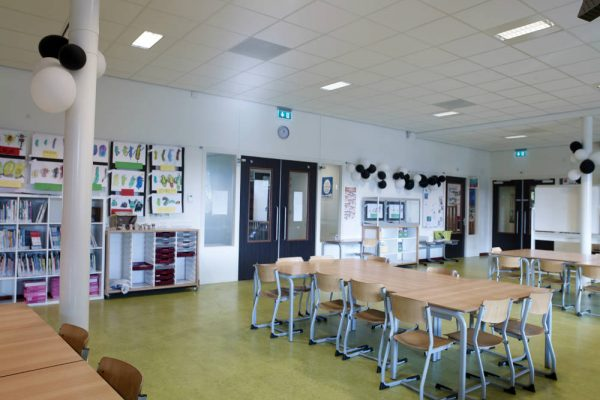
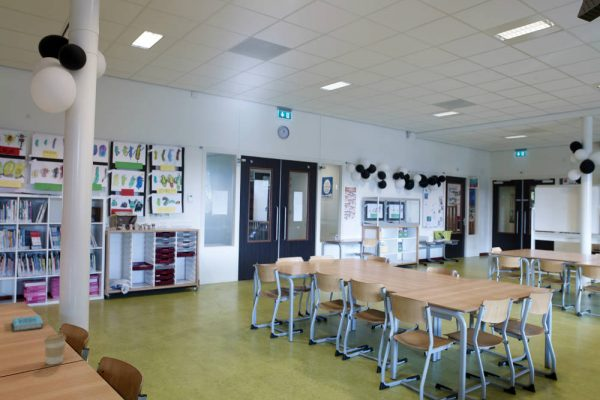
+ coffee cup [43,332,67,366]
+ book [12,314,44,332]
